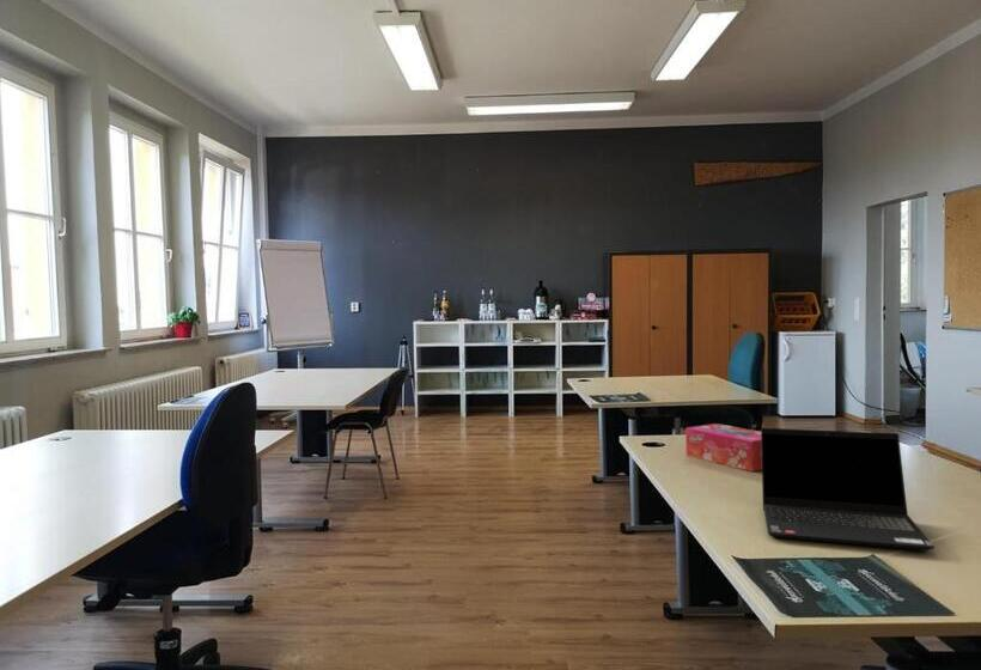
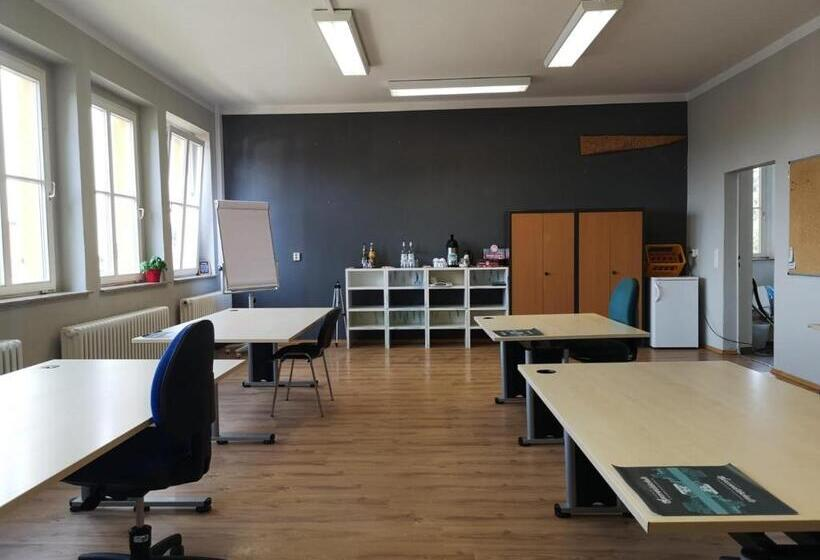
- tissue box [684,422,762,473]
- laptop computer [760,427,936,552]
